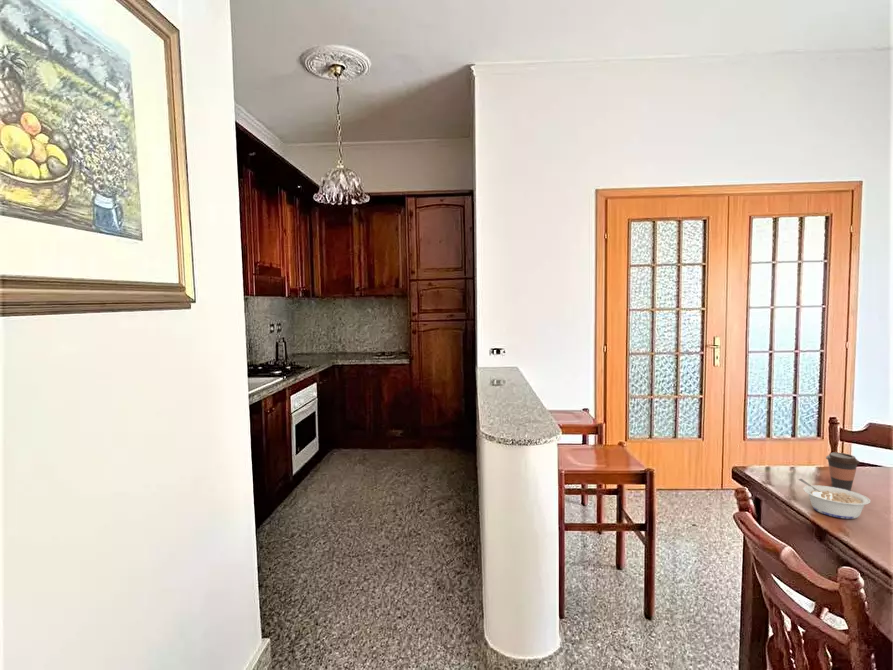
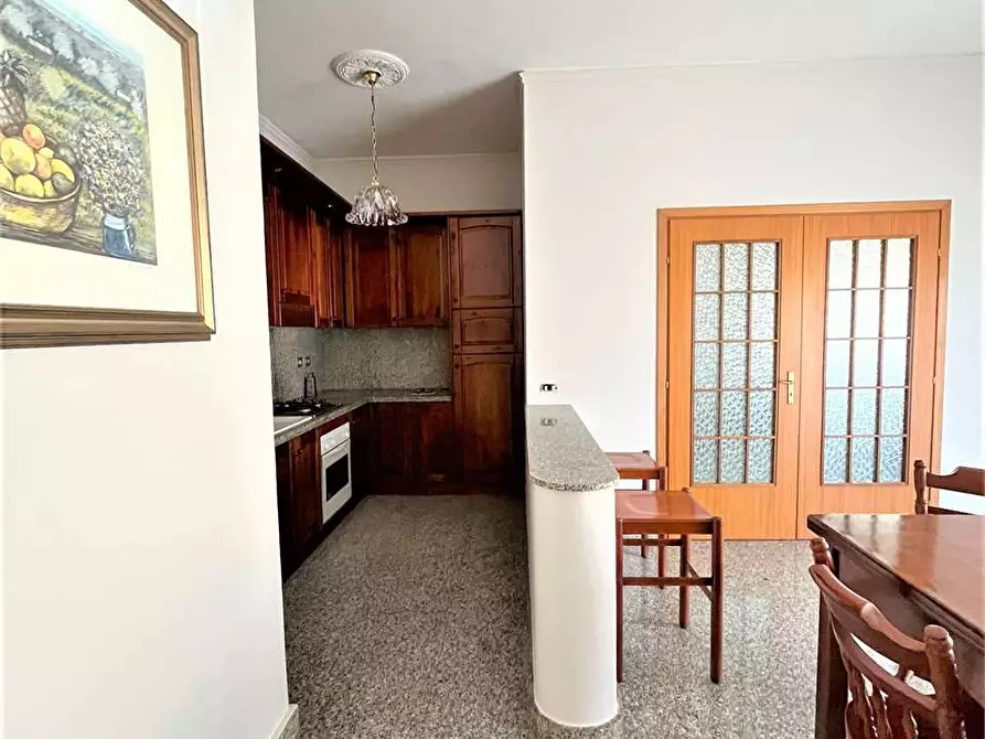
- legume [797,477,872,520]
- coffee cup [825,452,860,491]
